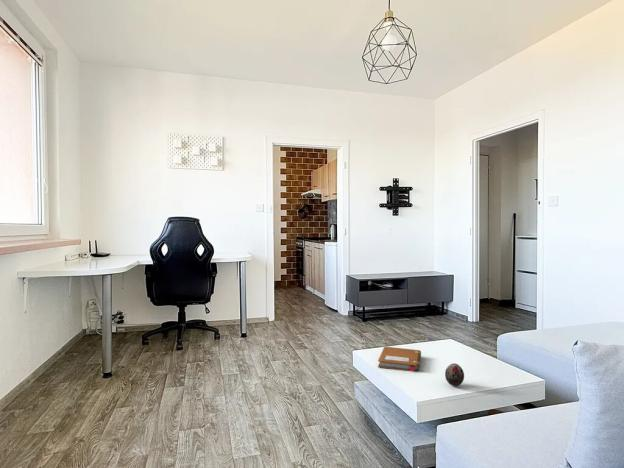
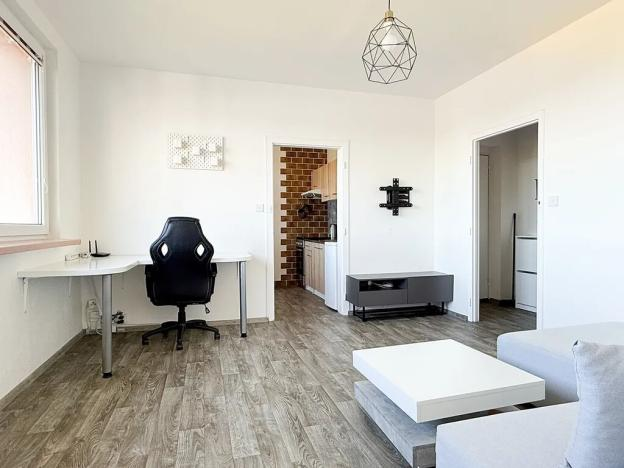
- notebook [377,345,422,373]
- decorative egg [444,362,465,387]
